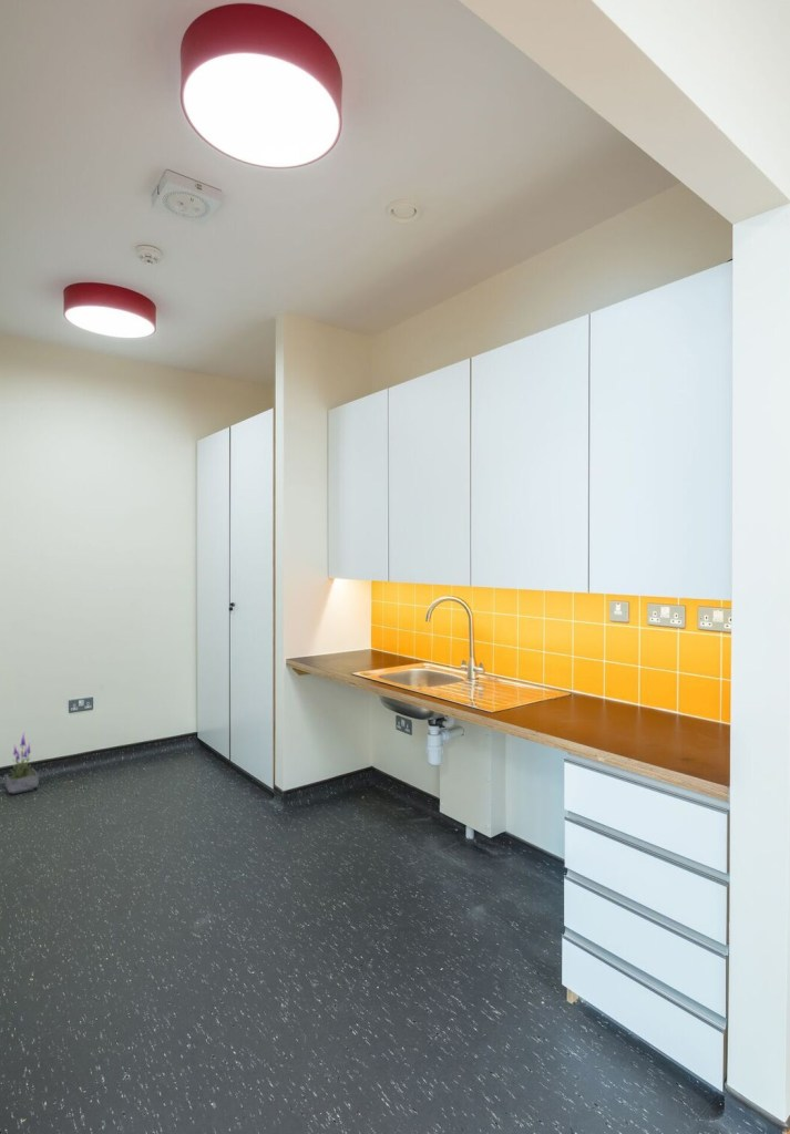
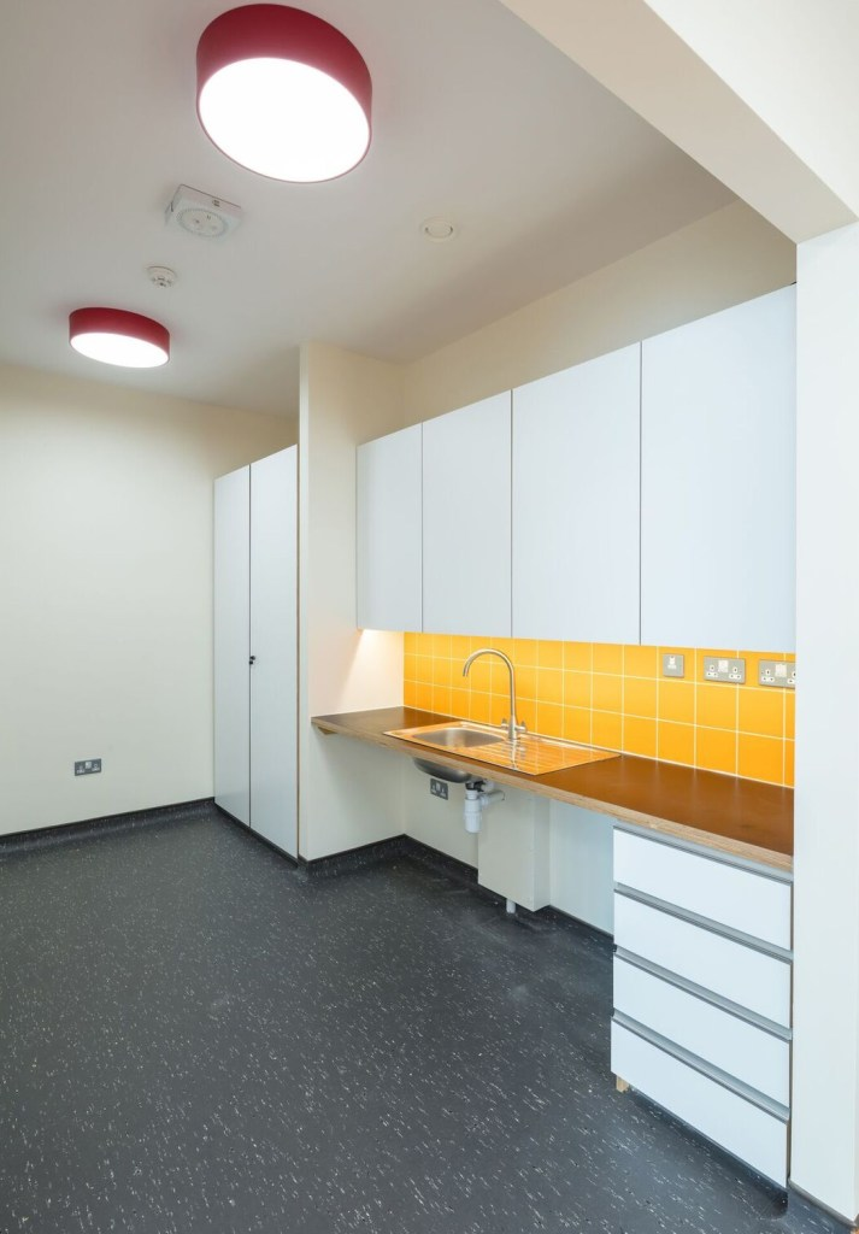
- potted plant [4,731,40,795]
